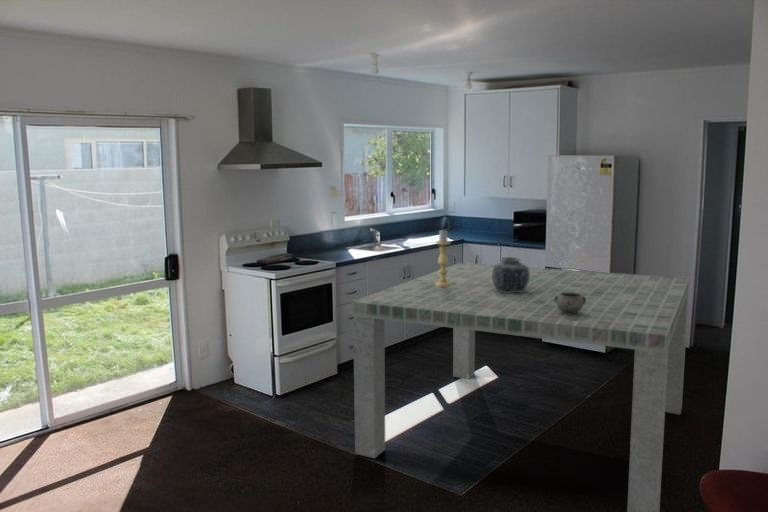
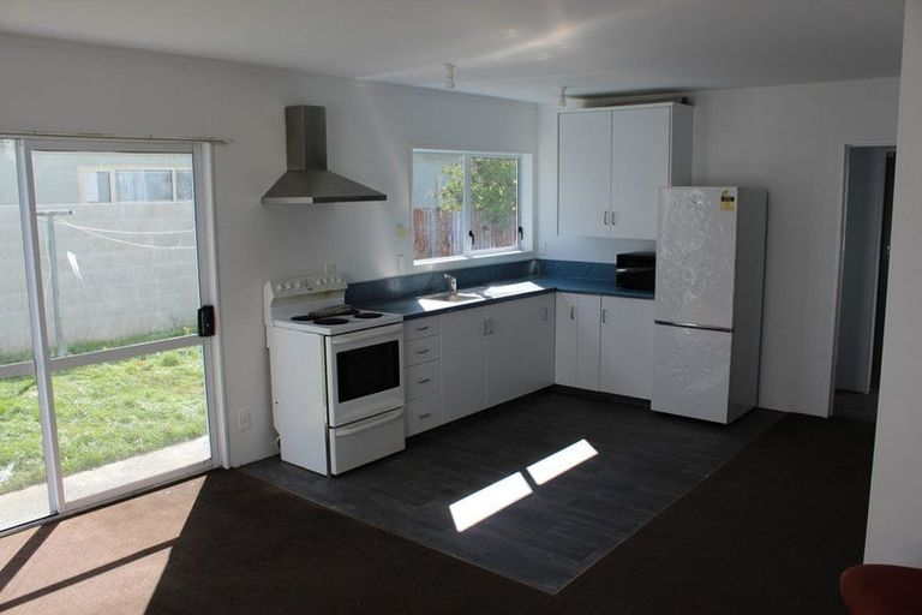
- dining table [352,262,690,512]
- vase [492,256,530,293]
- decorative bowl [555,293,586,314]
- candle holder [435,228,451,286]
